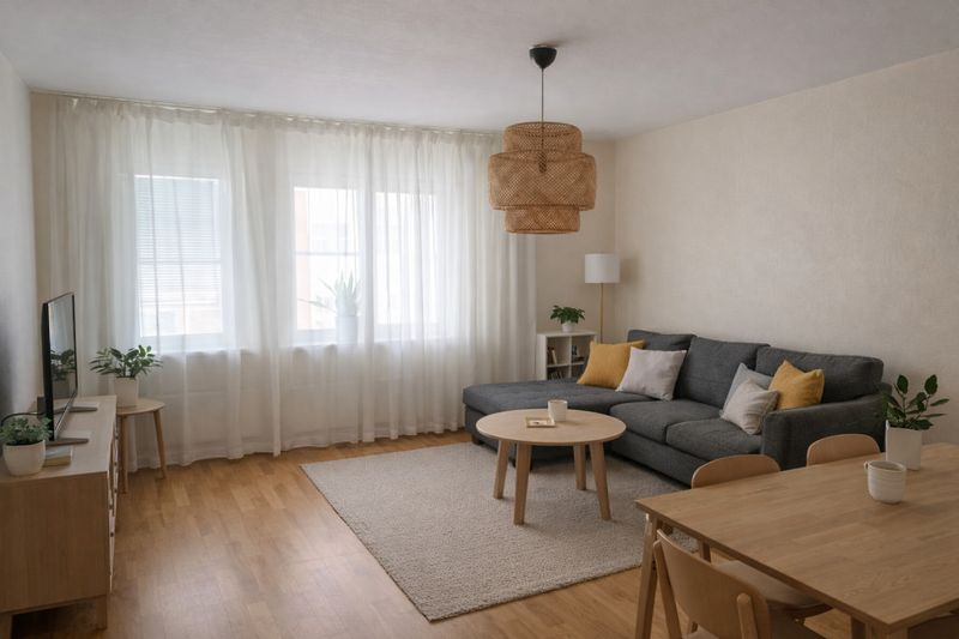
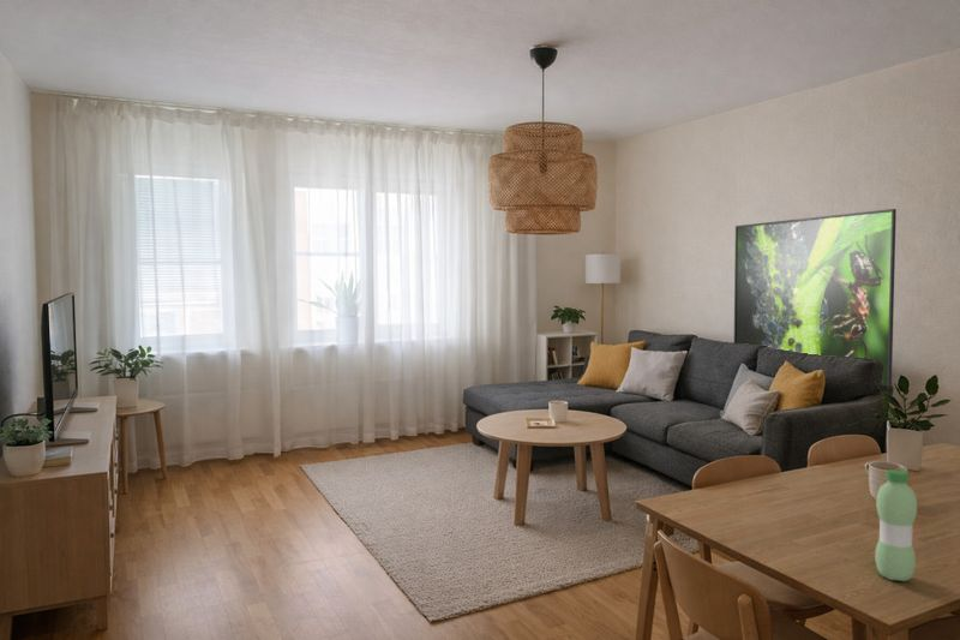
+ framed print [733,208,898,389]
+ water bottle [874,468,918,582]
